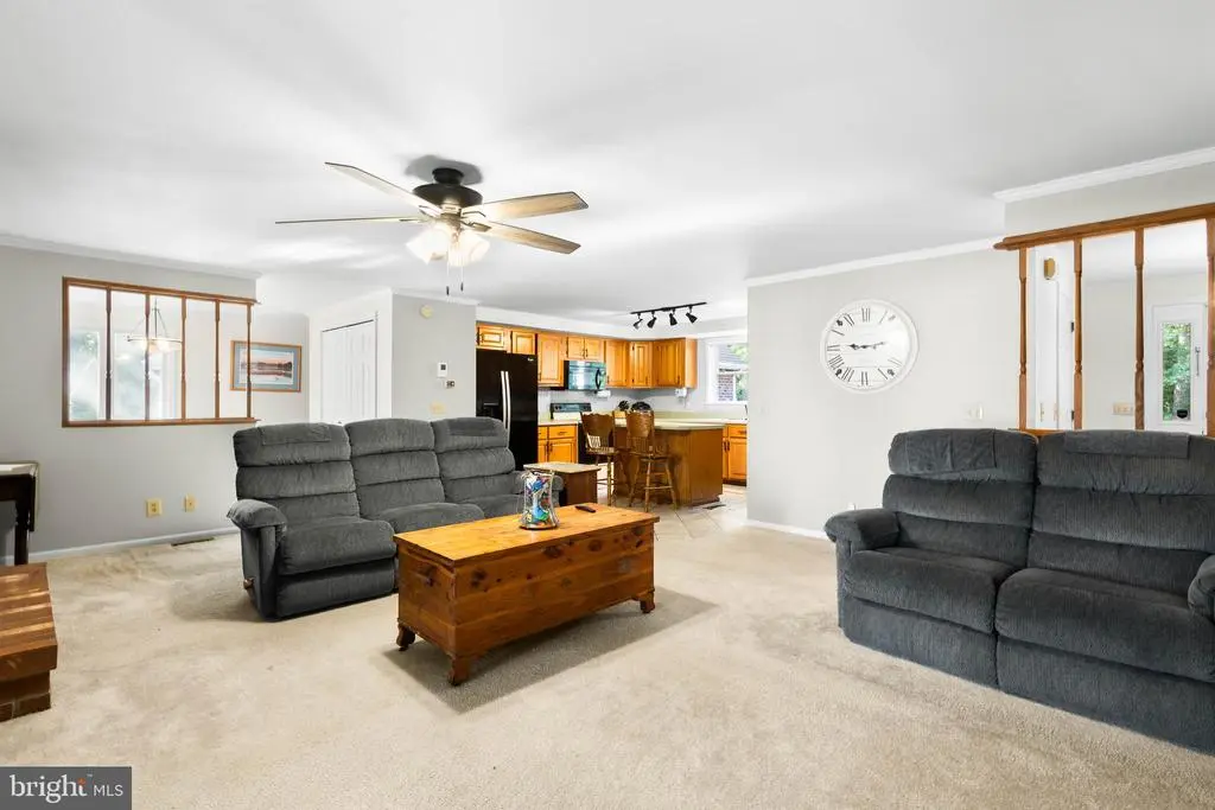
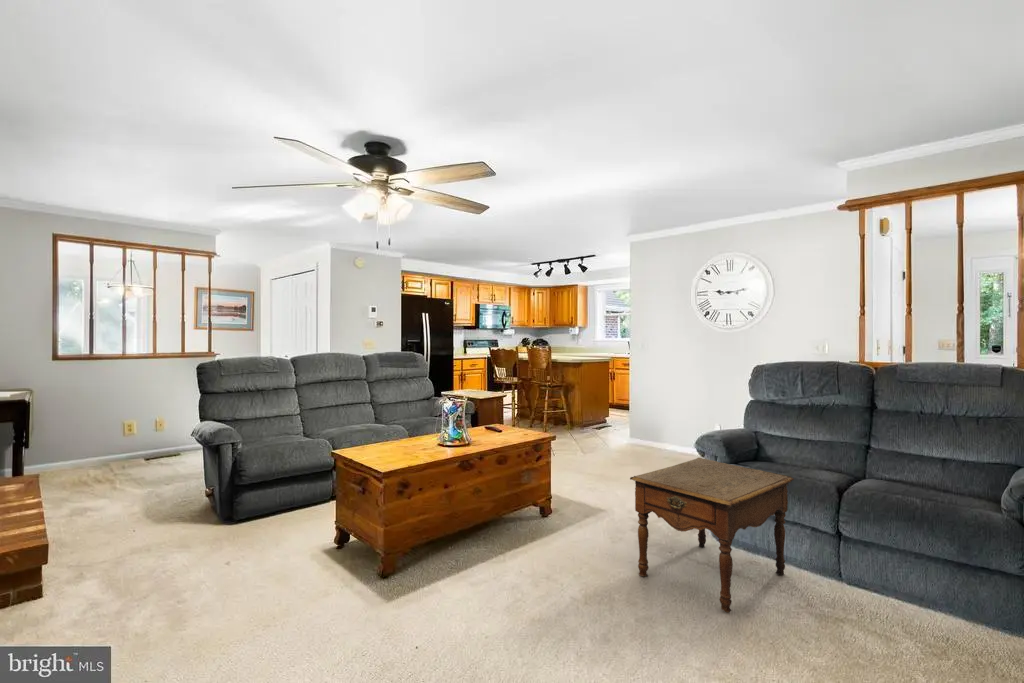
+ side table [629,457,795,613]
